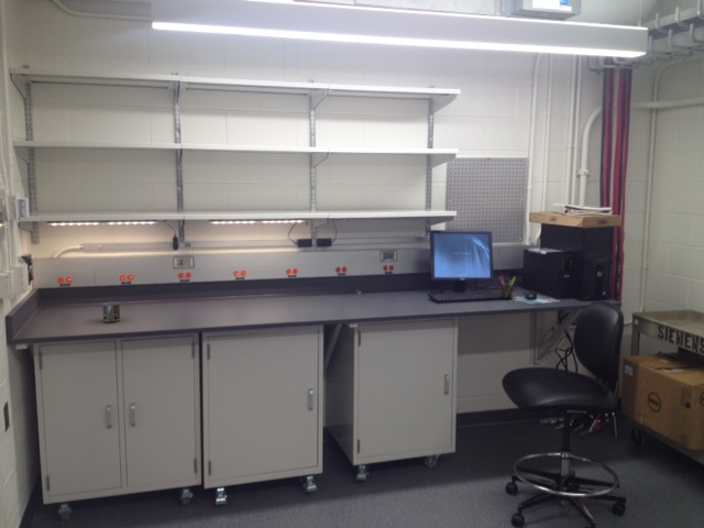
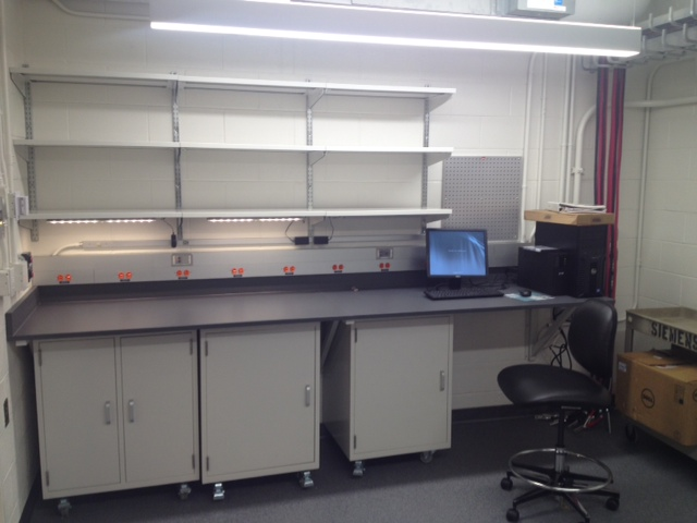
- cup [101,301,121,323]
- pen holder [497,274,517,300]
